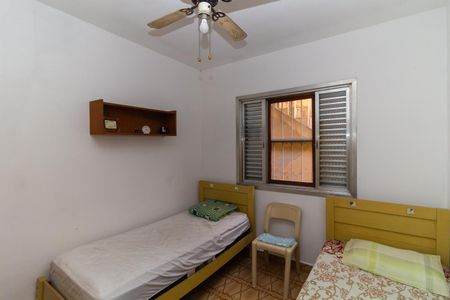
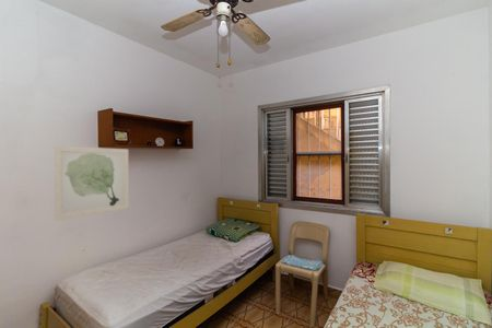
+ wall art [54,145,130,222]
